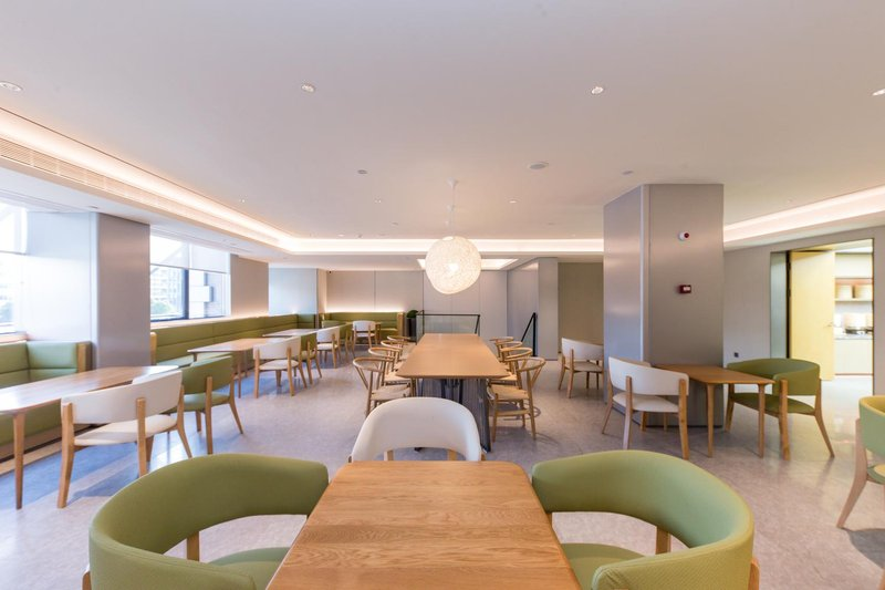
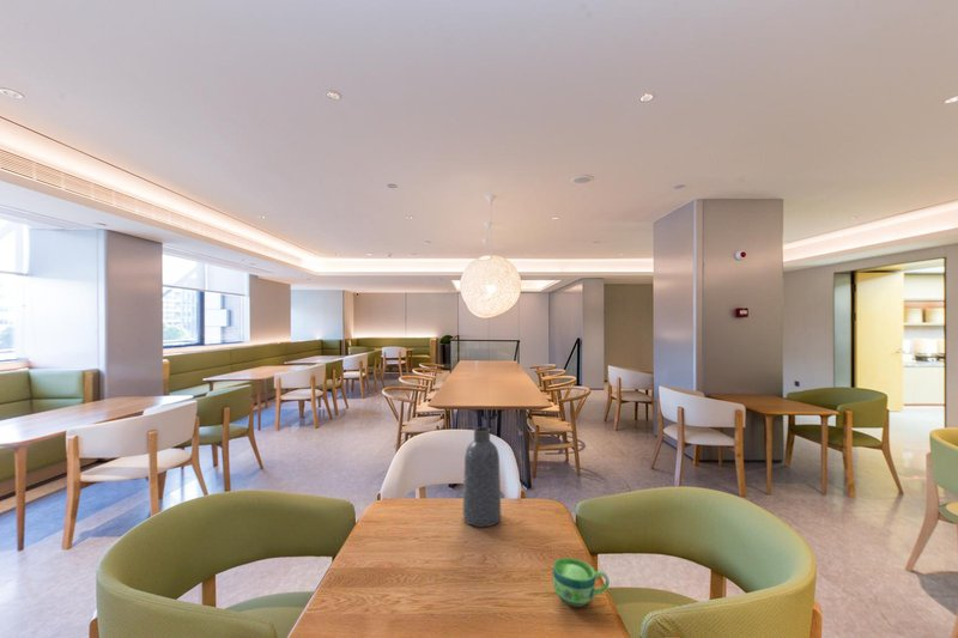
+ vase [462,426,502,528]
+ cup [552,557,611,608]
